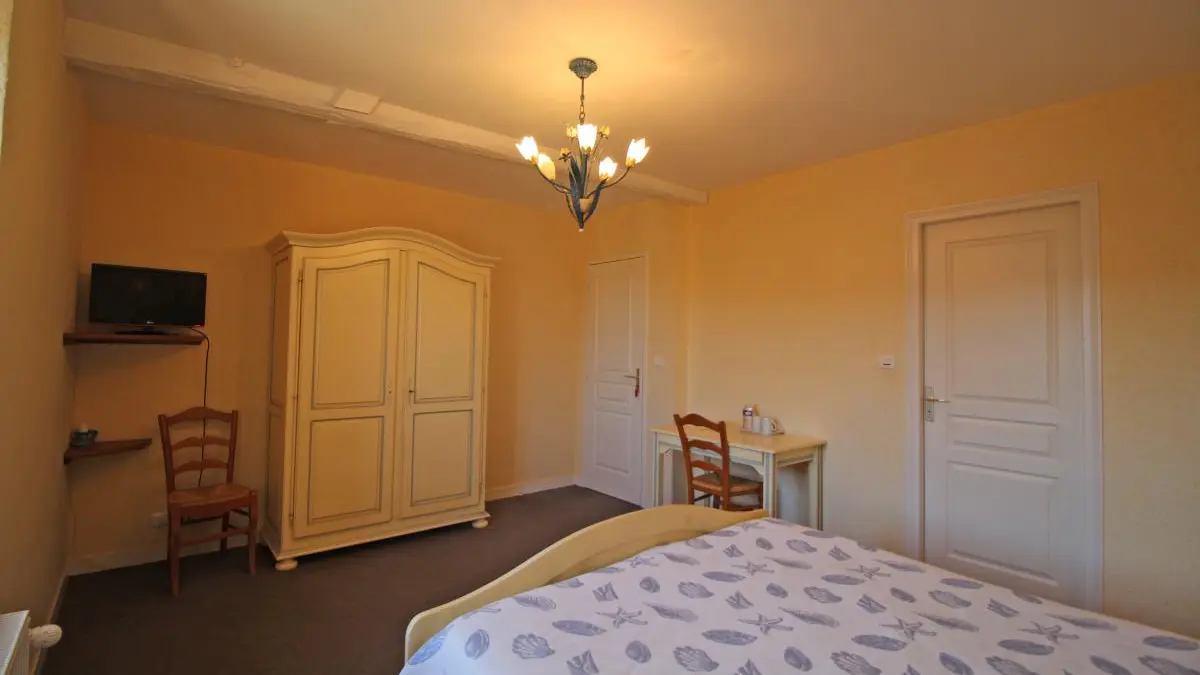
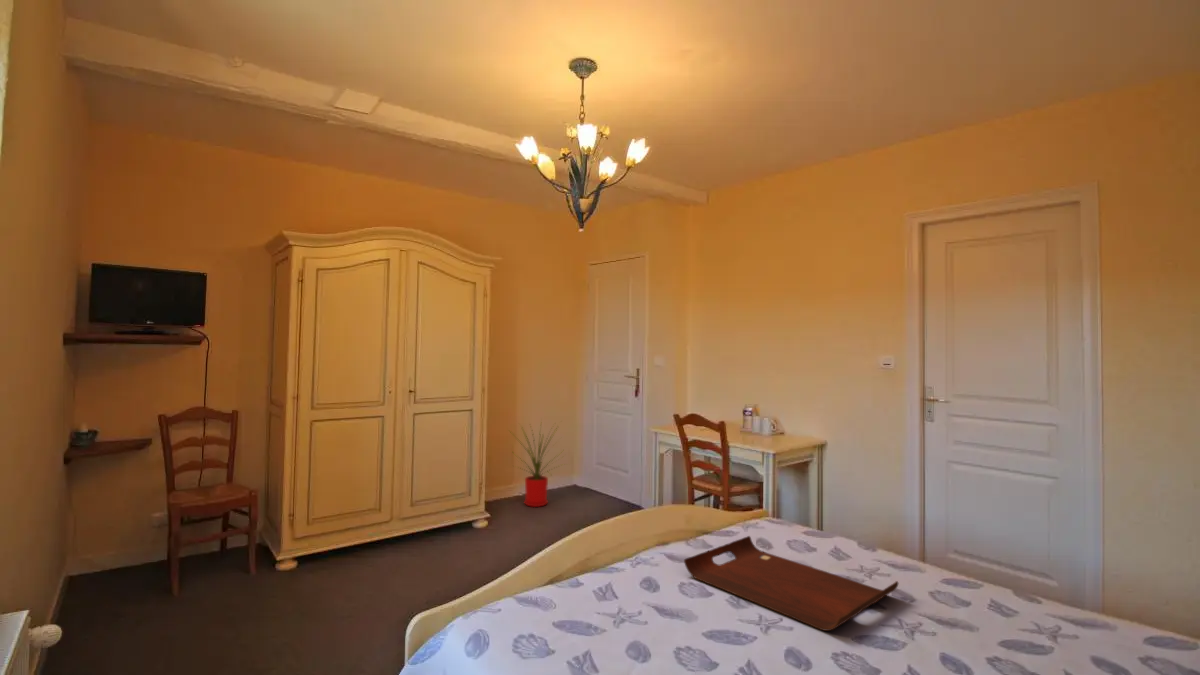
+ house plant [506,417,570,508]
+ serving tray [683,535,899,632]
